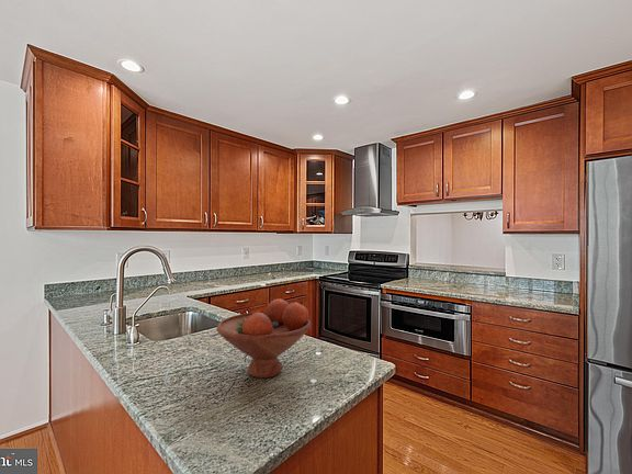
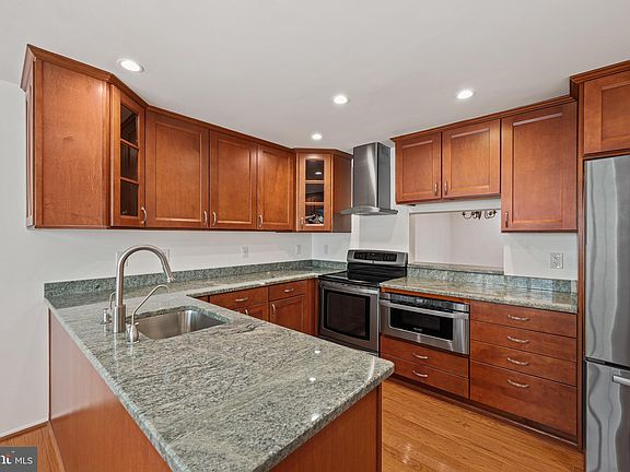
- fruit bowl [216,297,313,379]
